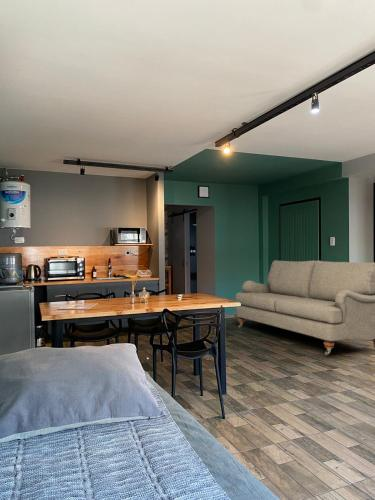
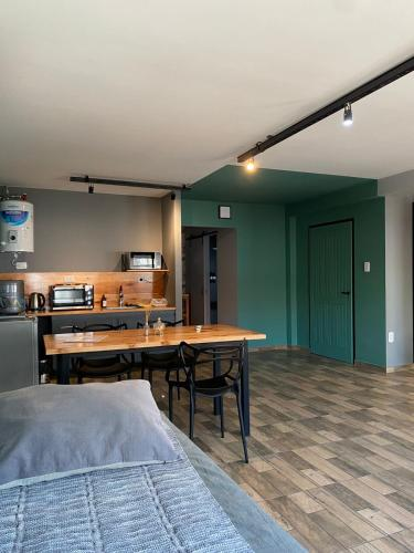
- sofa [235,259,375,356]
